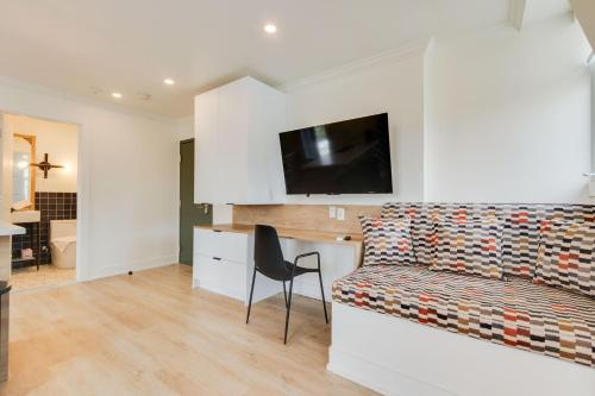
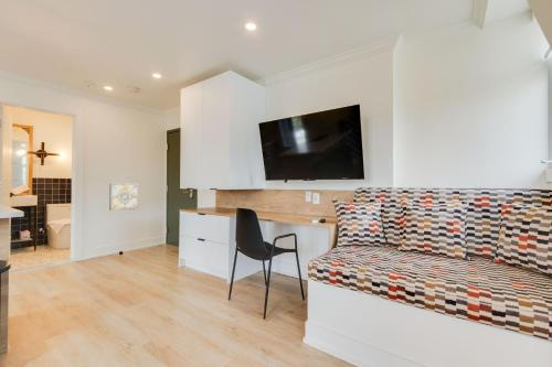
+ wall art [108,183,139,212]
